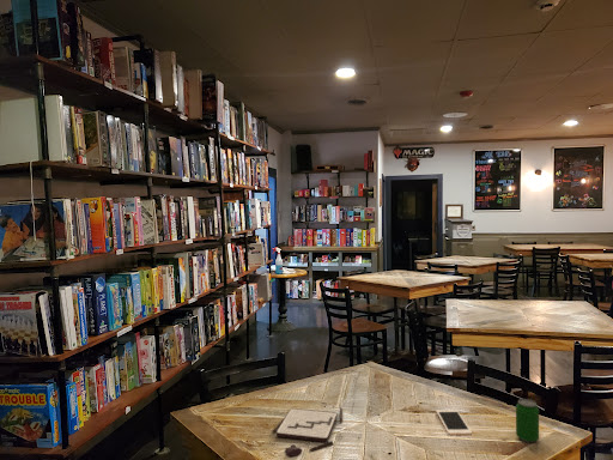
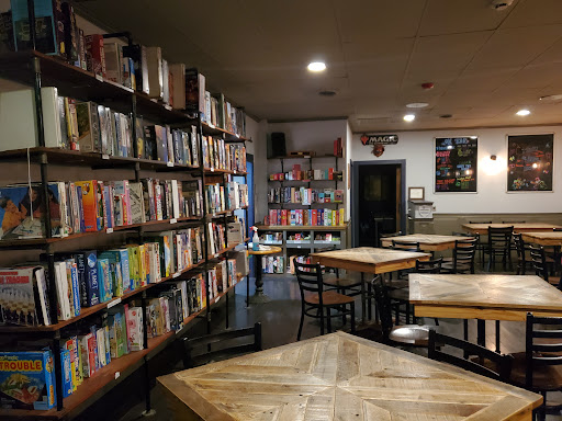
- board game [272,406,344,459]
- cell phone [436,408,473,436]
- beverage can [515,398,540,443]
